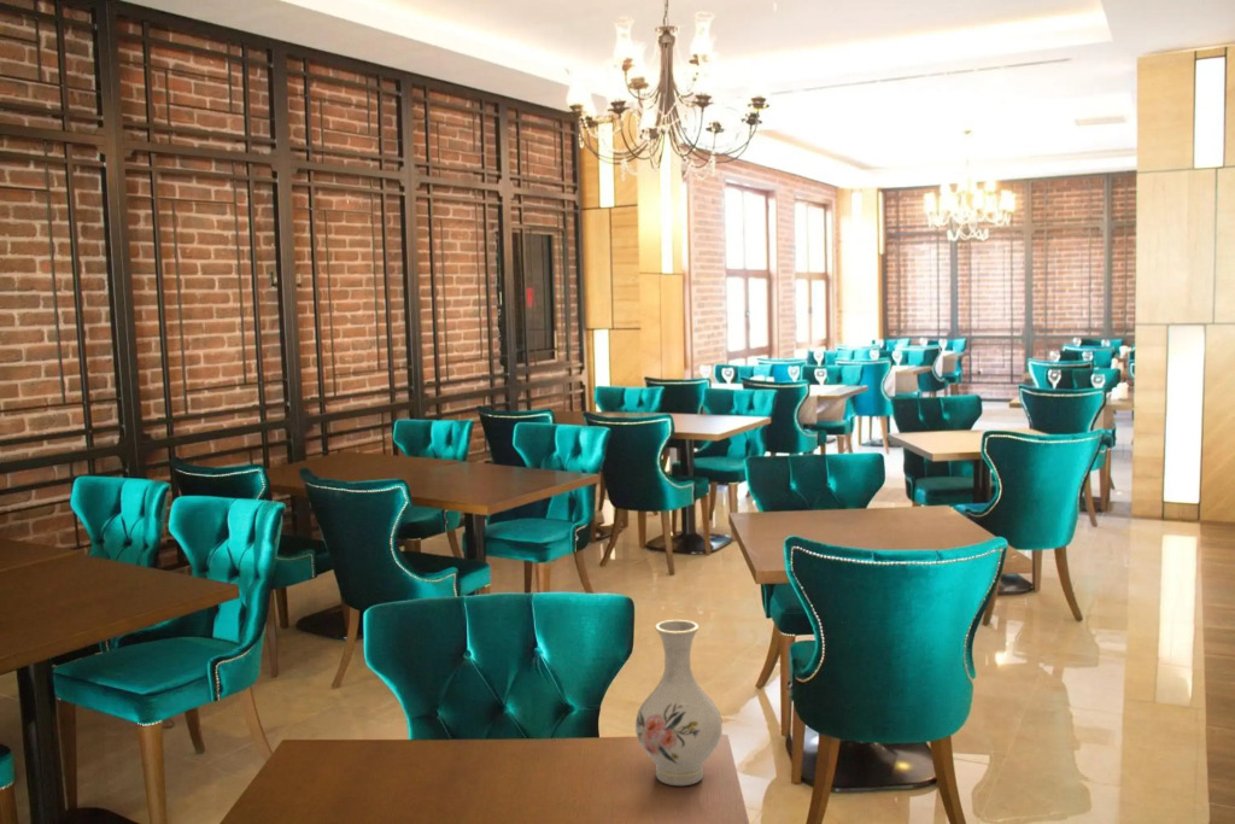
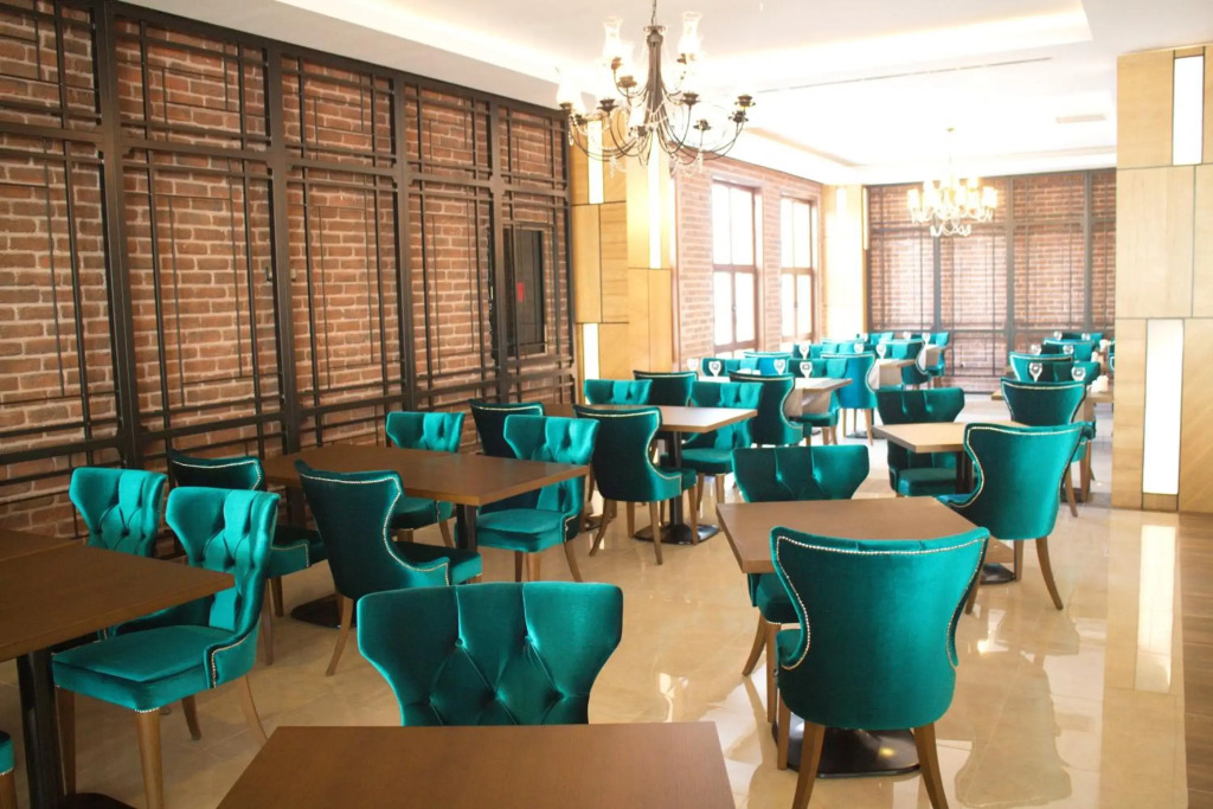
- vase [634,619,724,787]
